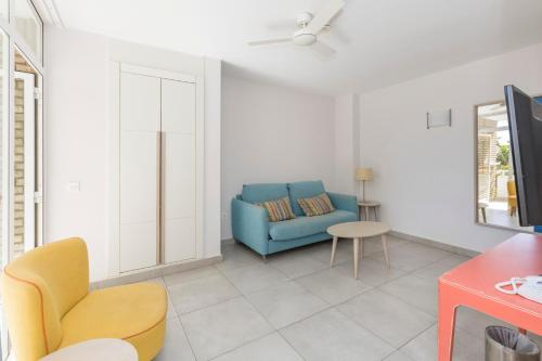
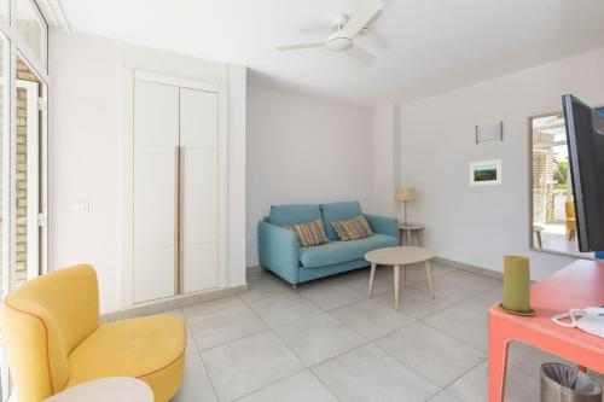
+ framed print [469,158,504,187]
+ candle [496,255,538,316]
